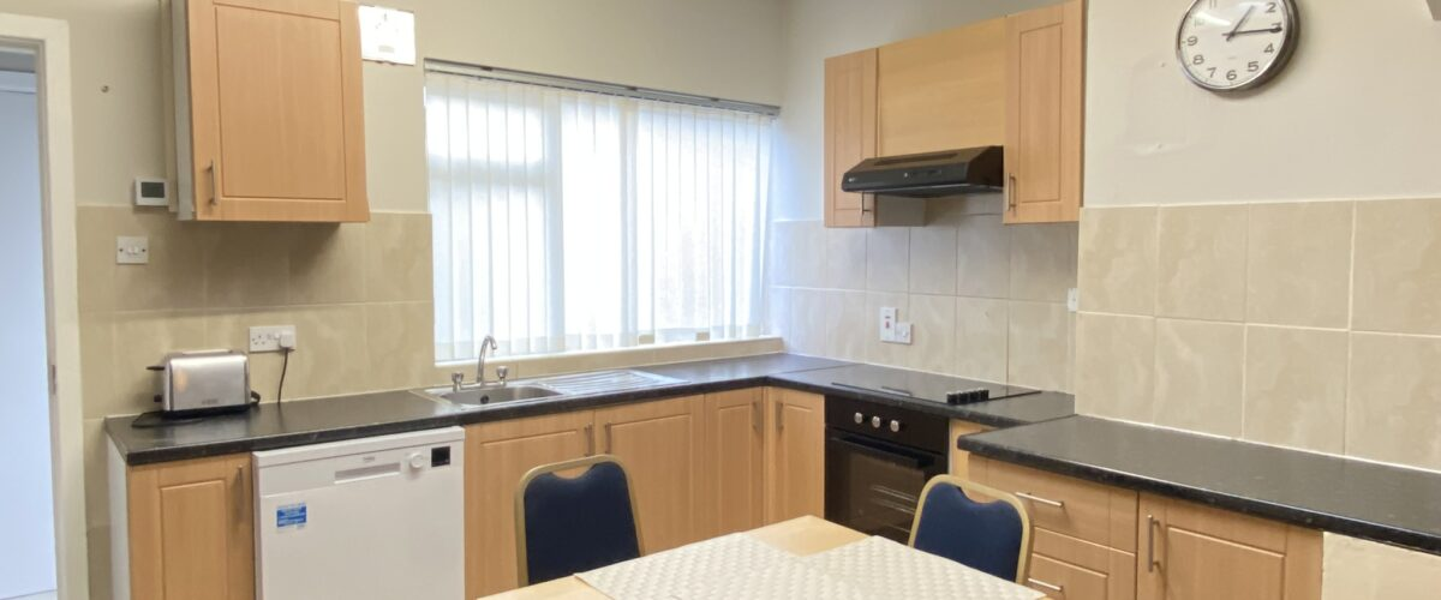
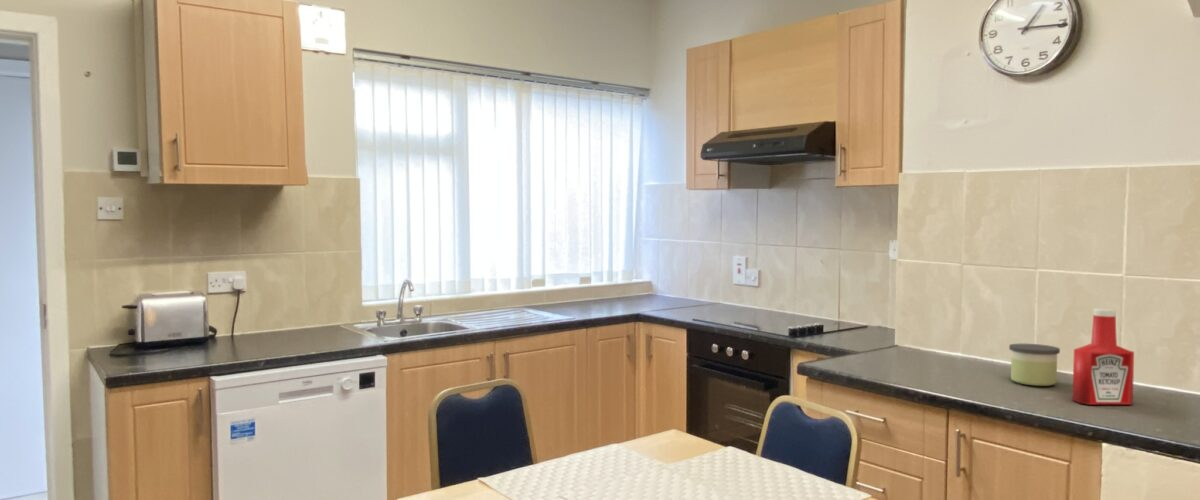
+ candle [1008,343,1061,387]
+ soap bottle [1072,307,1135,406]
